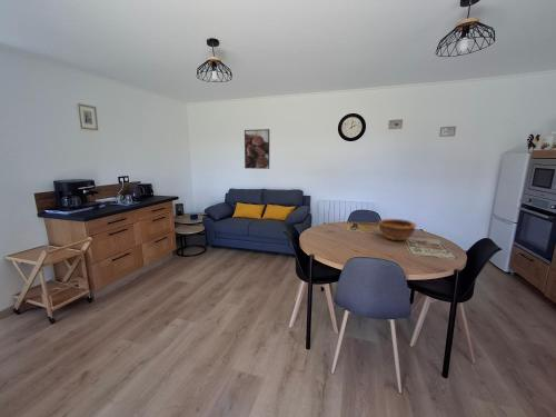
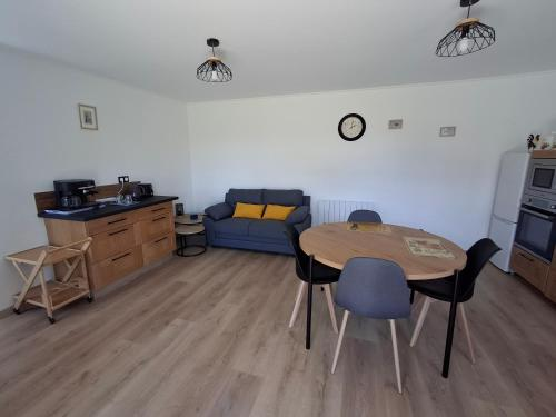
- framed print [244,128,270,170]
- bowl [378,218,417,241]
